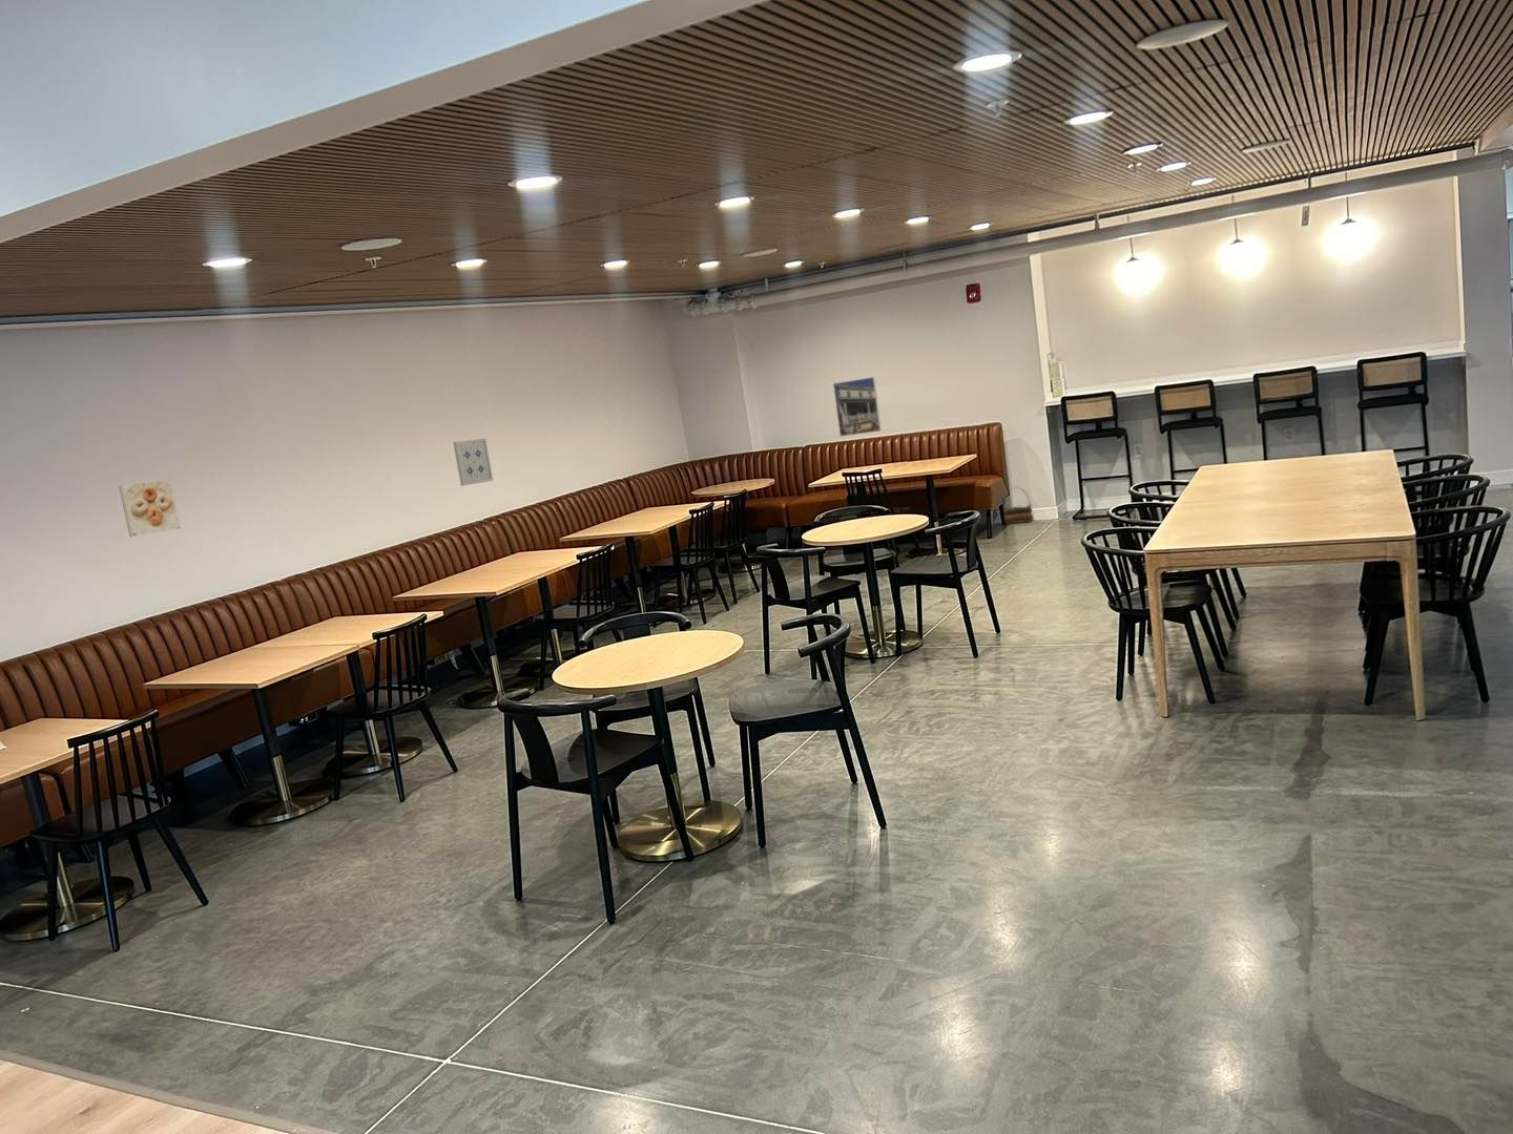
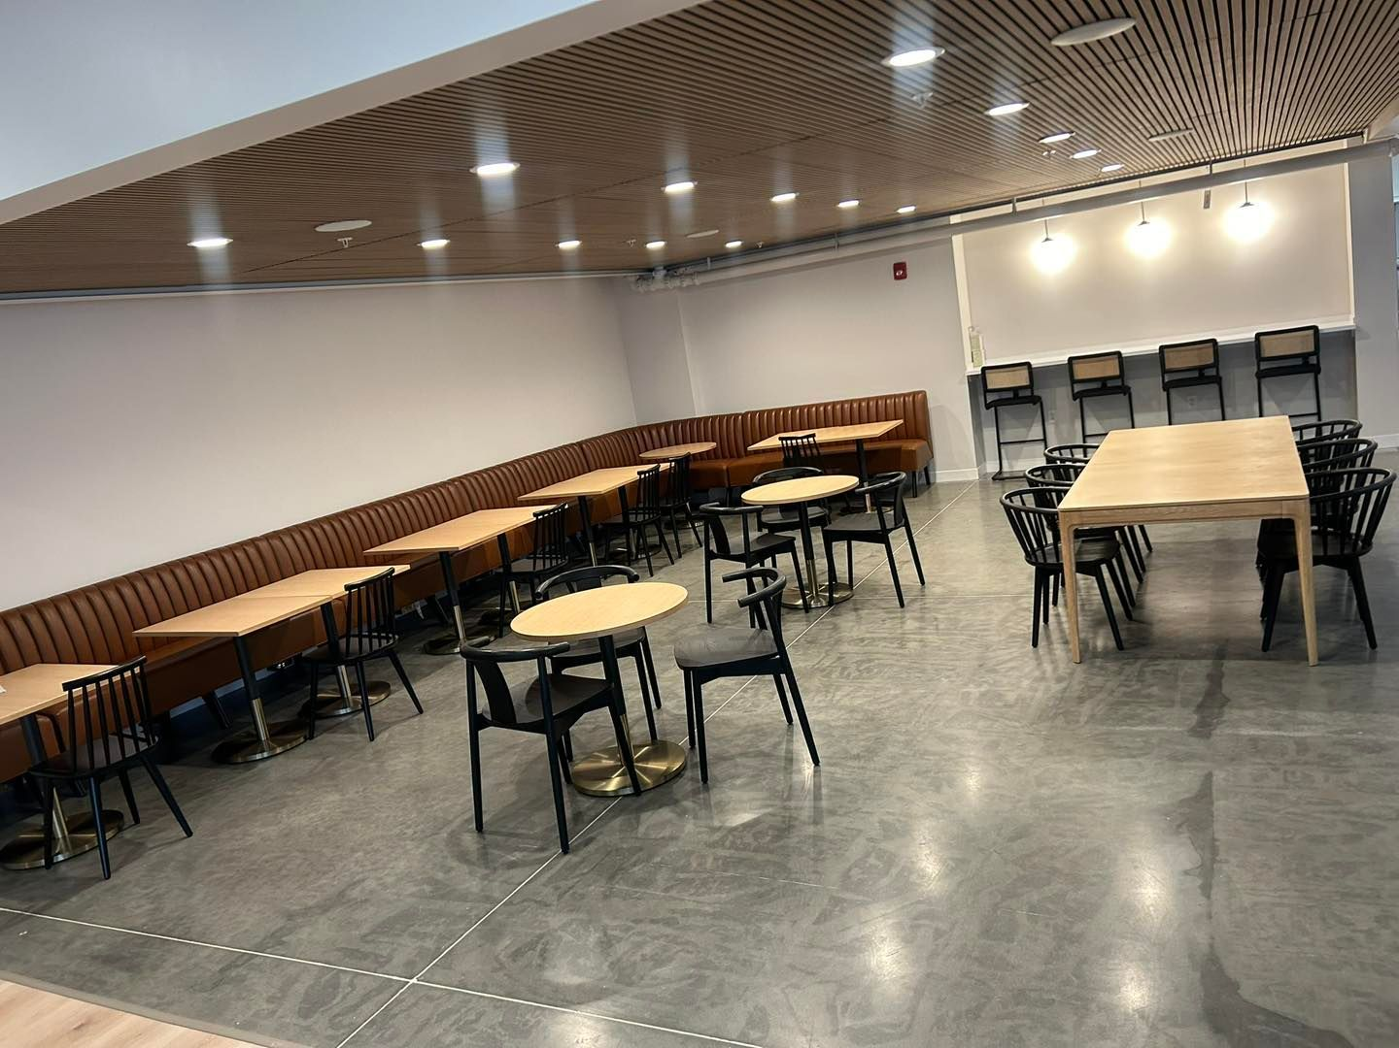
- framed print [118,479,182,537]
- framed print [833,376,883,437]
- wall art [452,438,494,487]
- basket [1002,486,1035,525]
